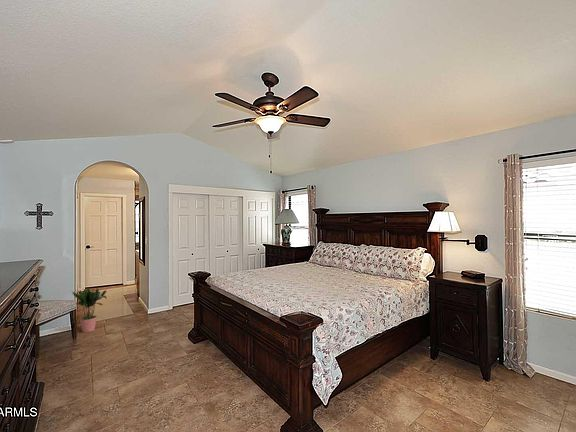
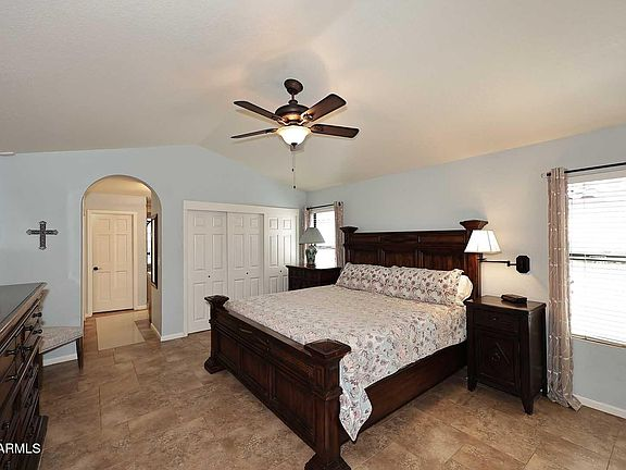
- potted plant [71,287,108,333]
